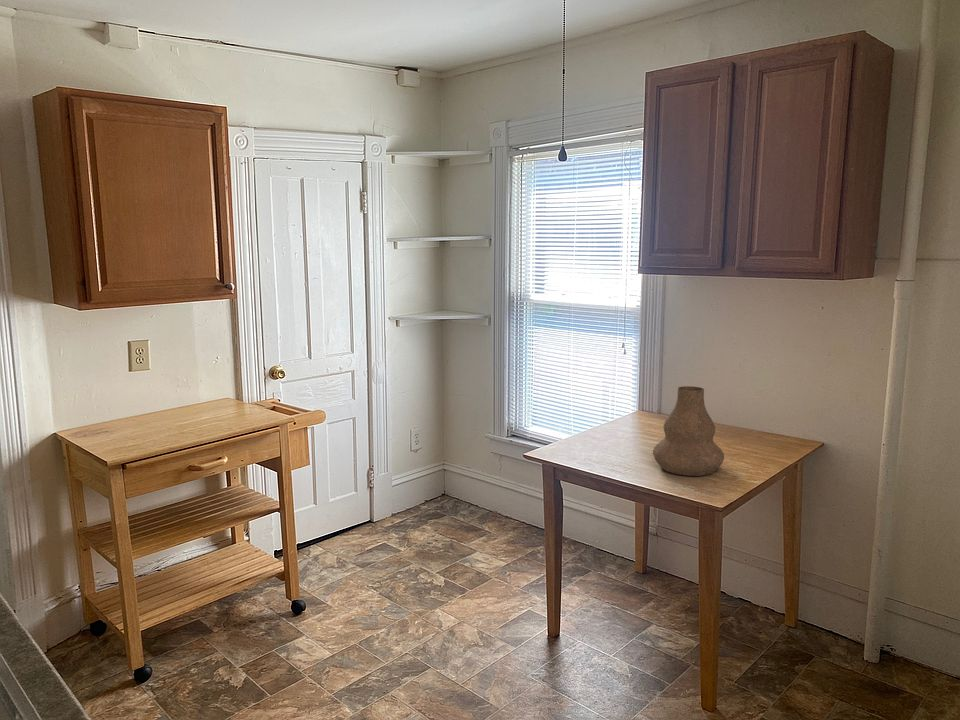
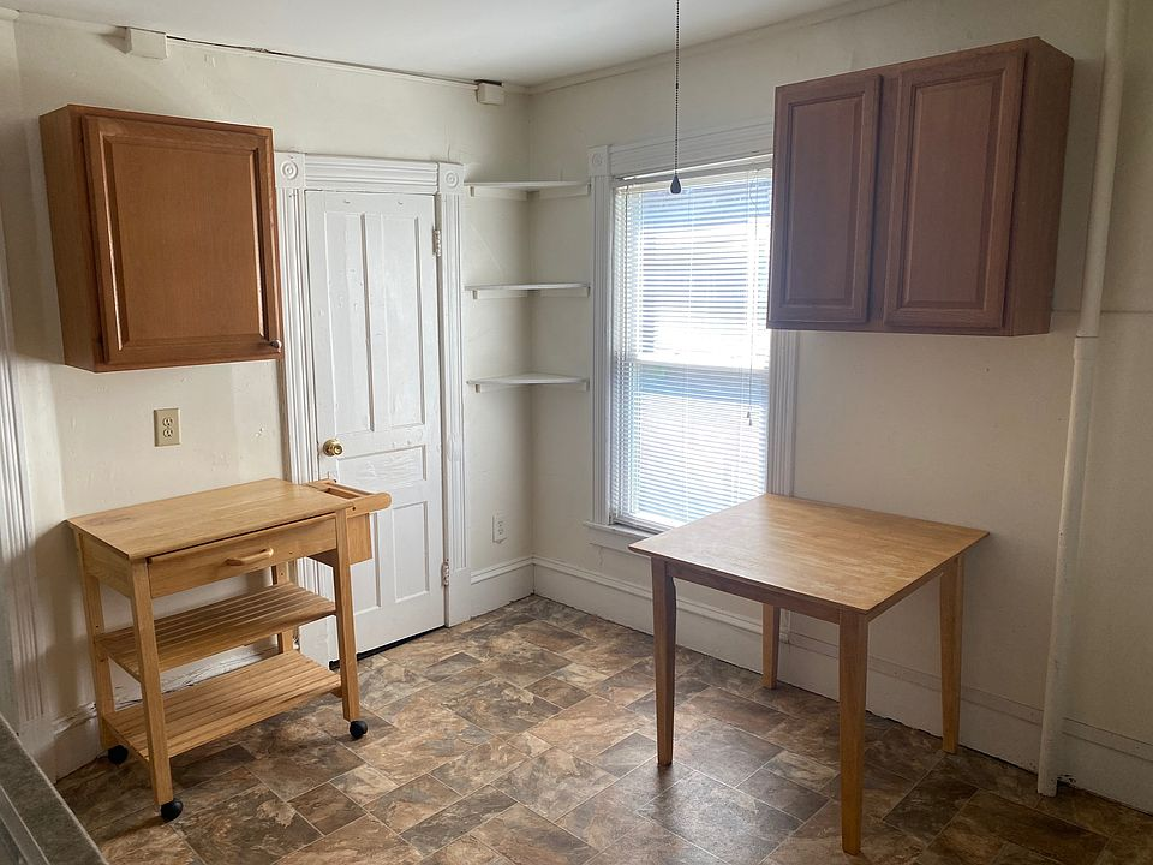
- vase [652,385,725,477]
